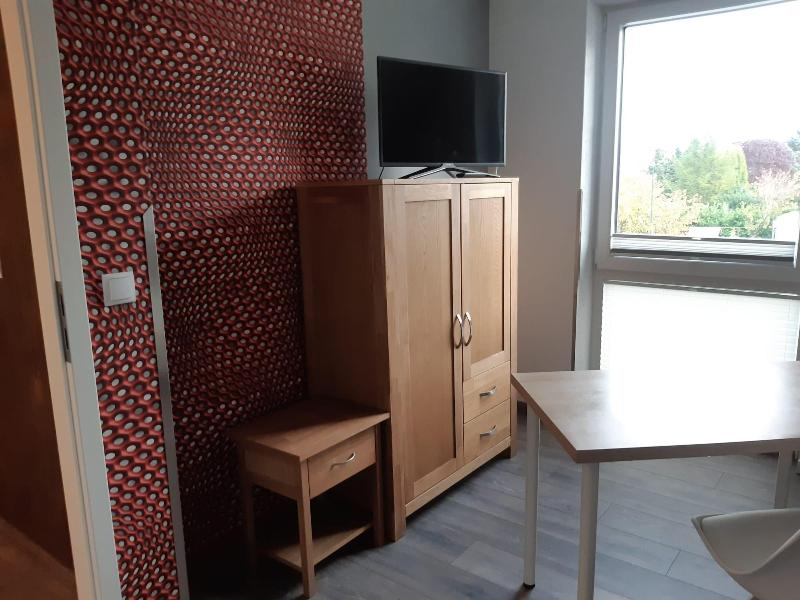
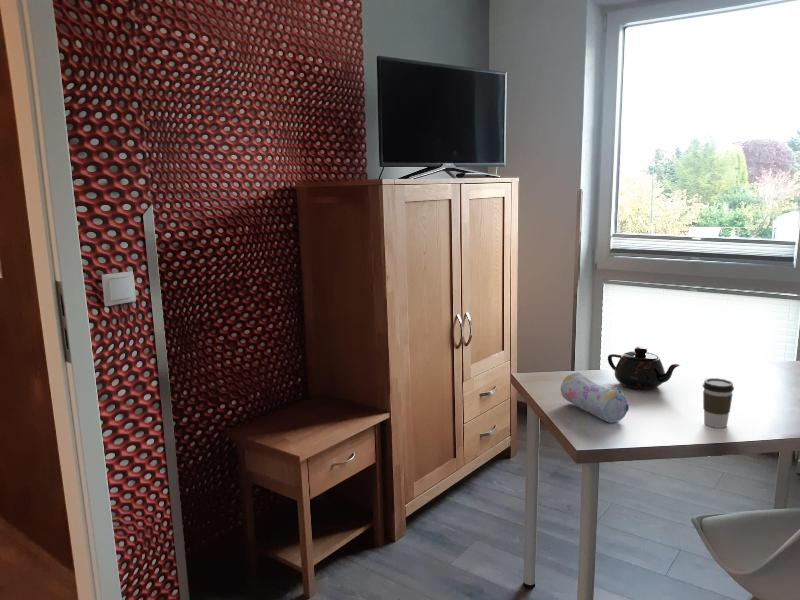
+ coffee cup [702,377,735,429]
+ pencil case [560,371,630,424]
+ teapot [607,346,681,391]
